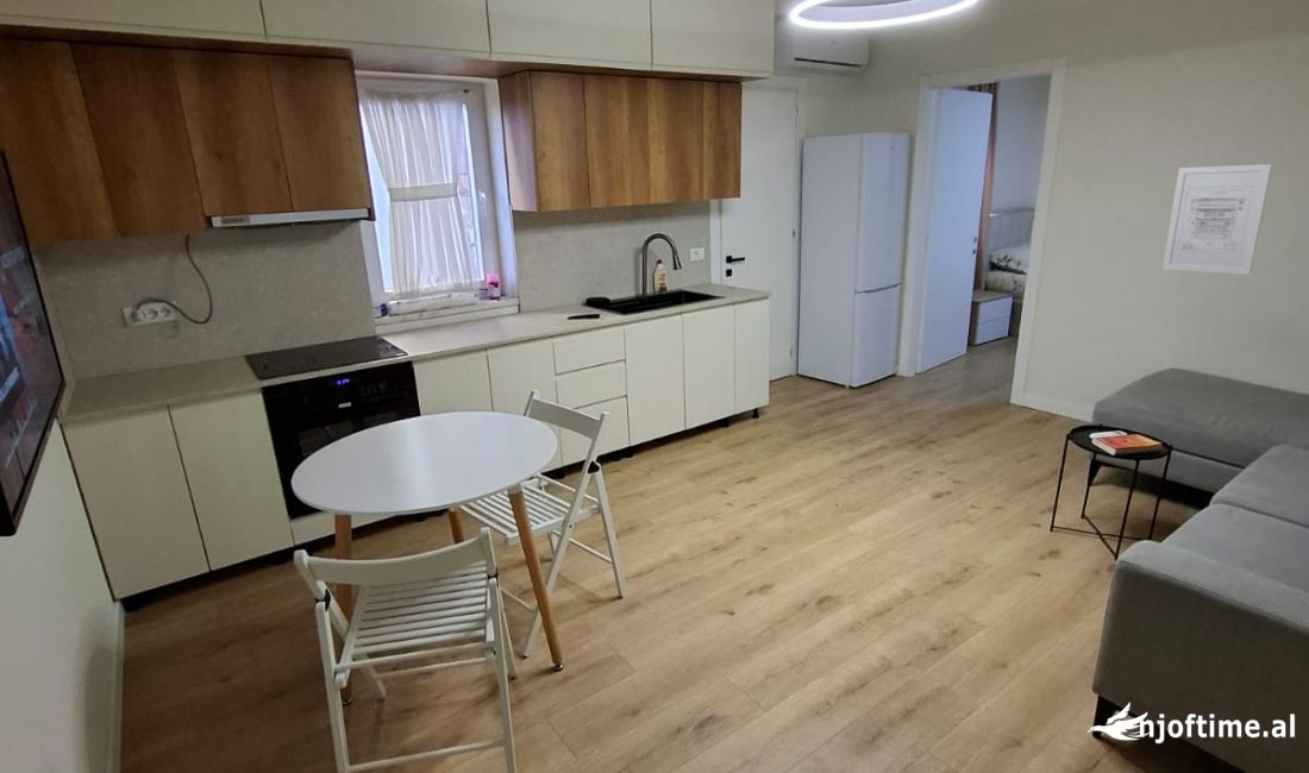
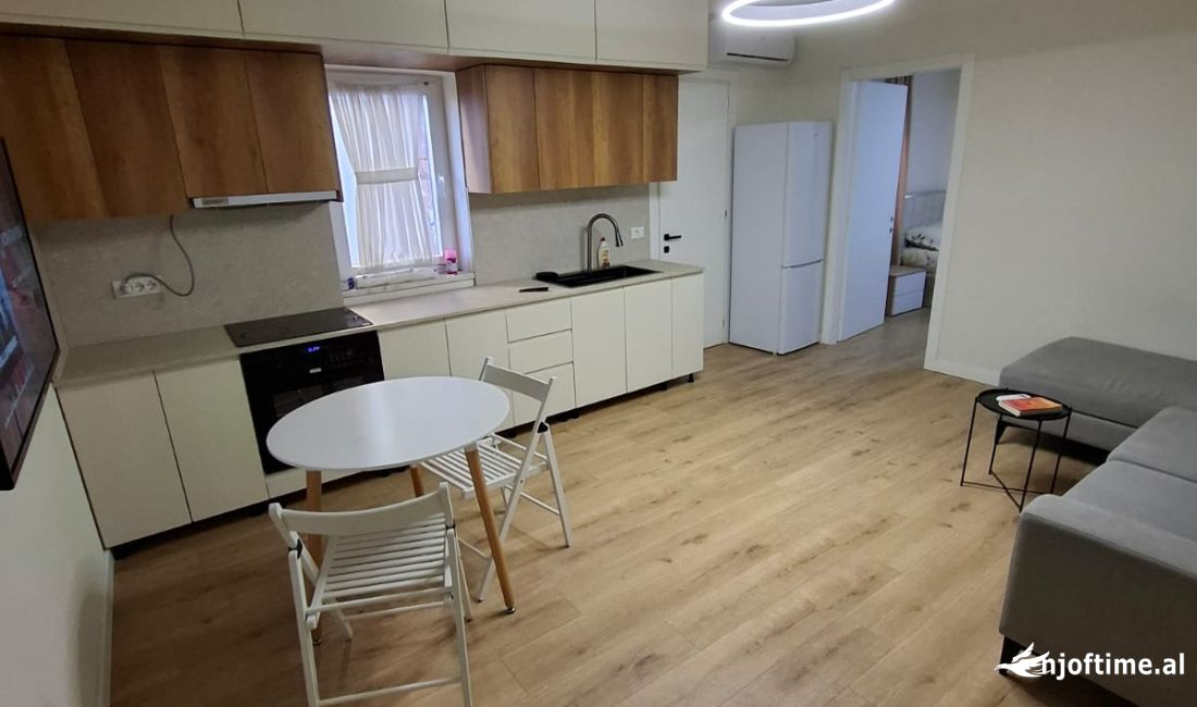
- wall art [1161,163,1273,276]
